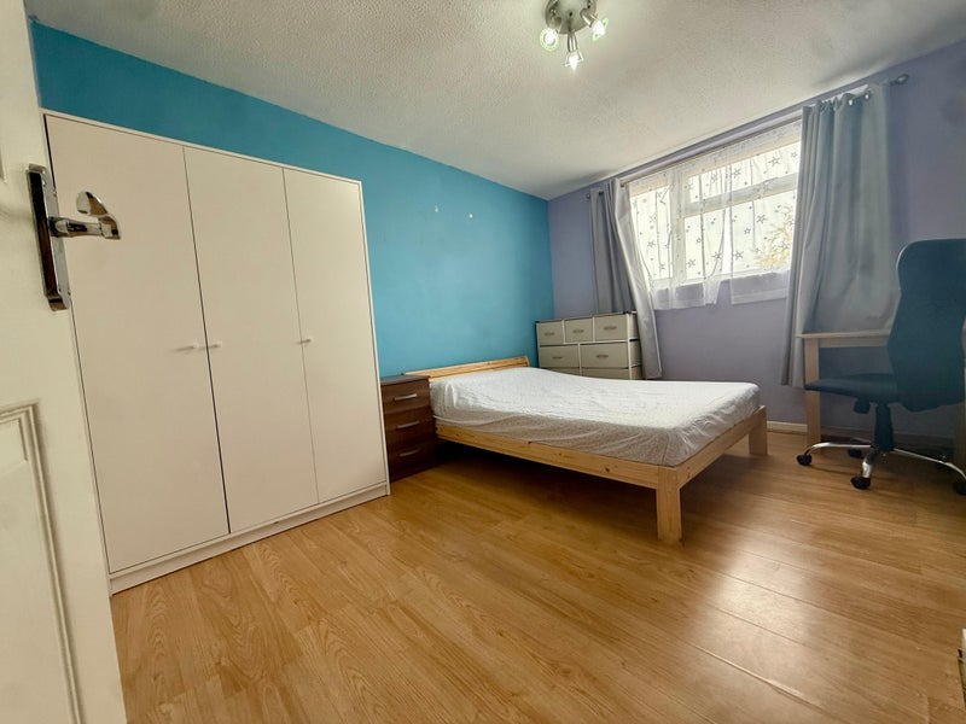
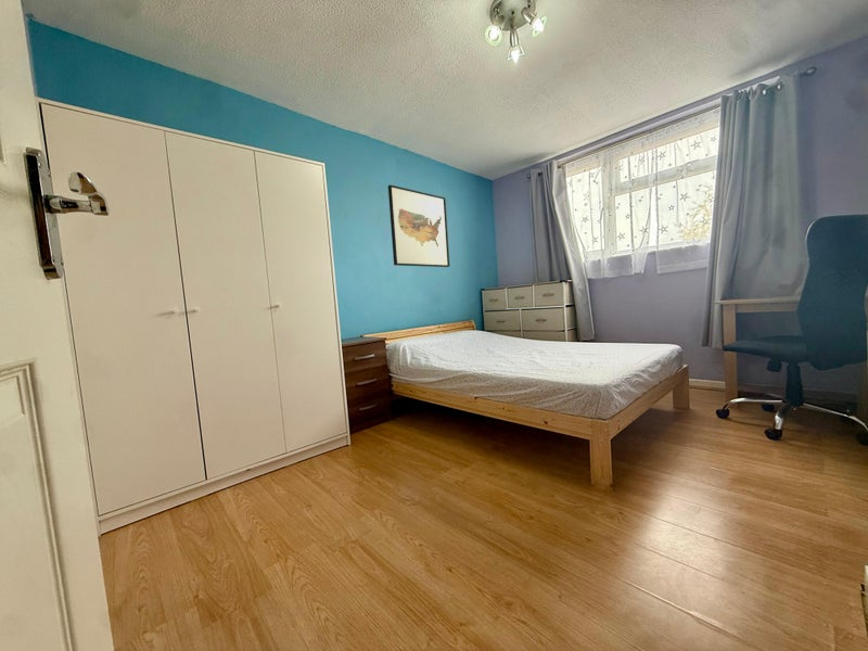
+ wall art [387,184,451,268]
